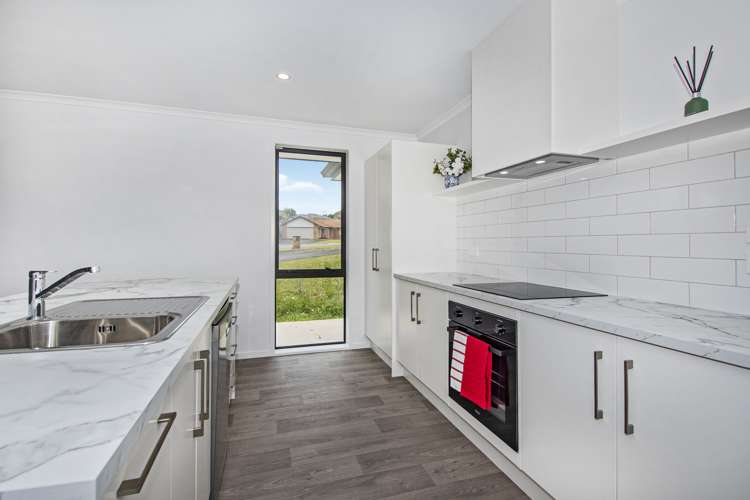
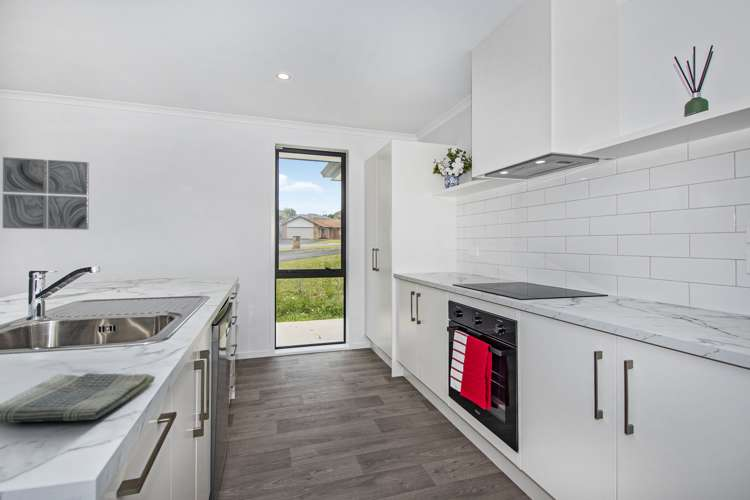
+ wall art [2,156,90,231]
+ dish towel [0,372,156,424]
